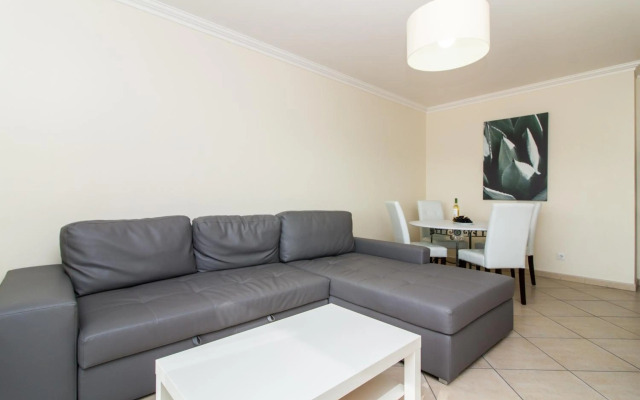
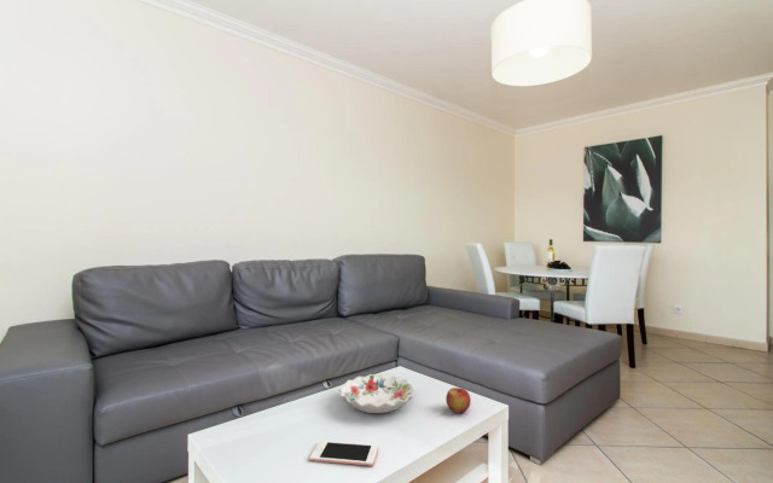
+ decorative bowl [338,373,417,414]
+ apple [444,386,472,414]
+ cell phone [309,440,379,467]
